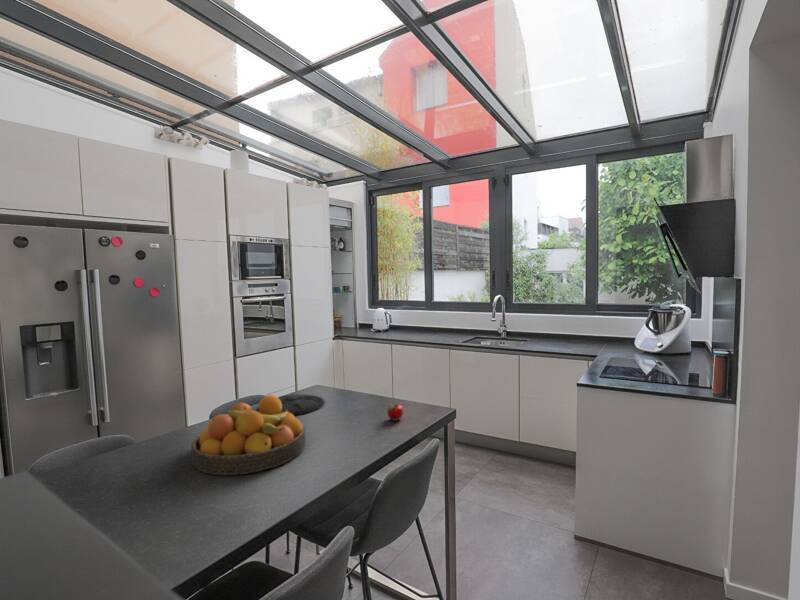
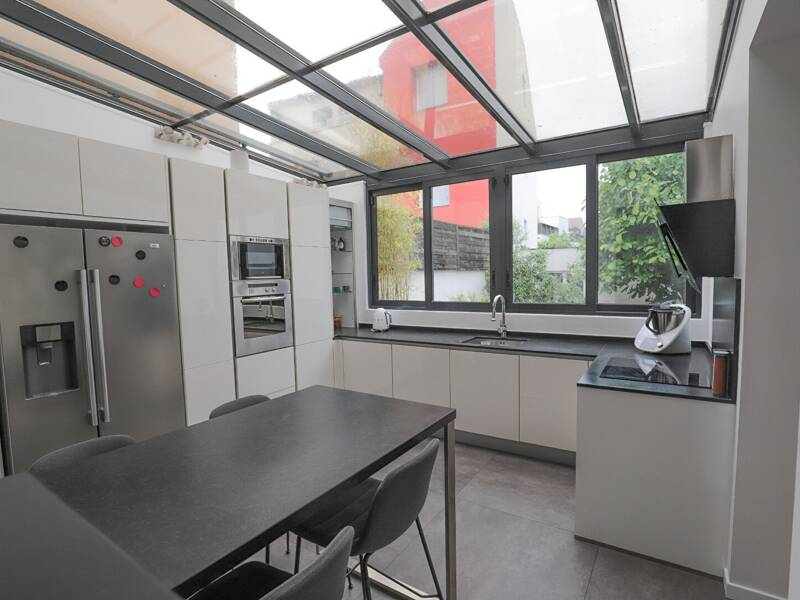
- apple [386,403,404,422]
- fruit bowl [190,394,307,476]
- plate [278,393,326,416]
